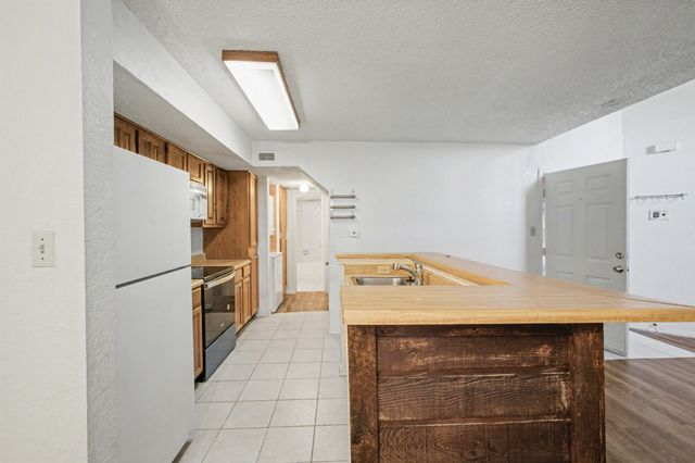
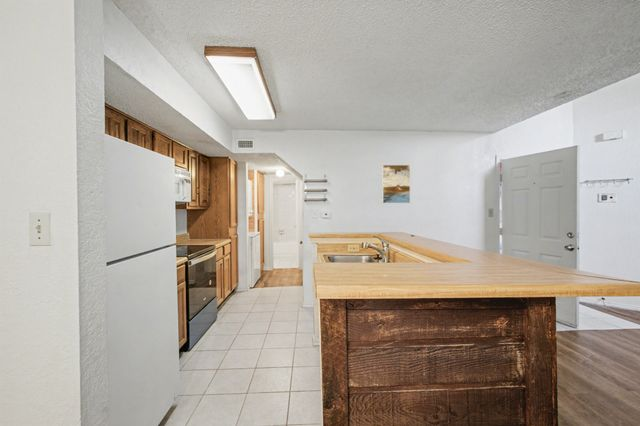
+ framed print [381,164,411,204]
